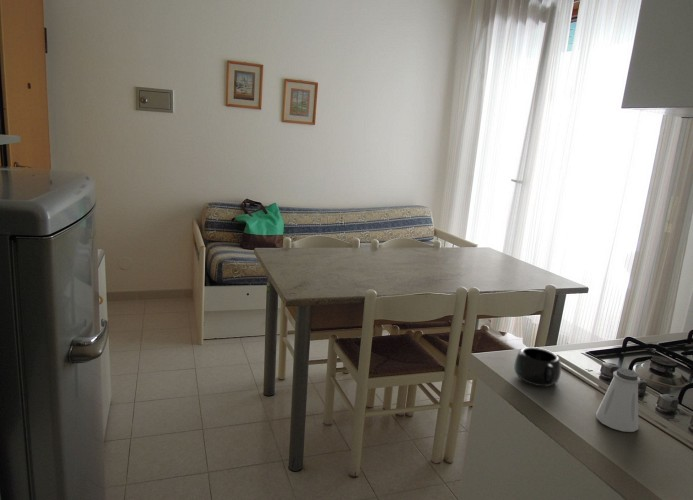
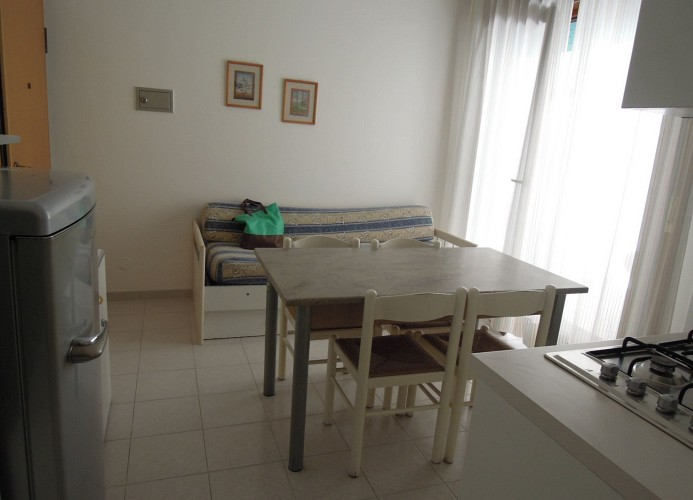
- mug [513,346,562,387]
- saltshaker [595,367,641,433]
